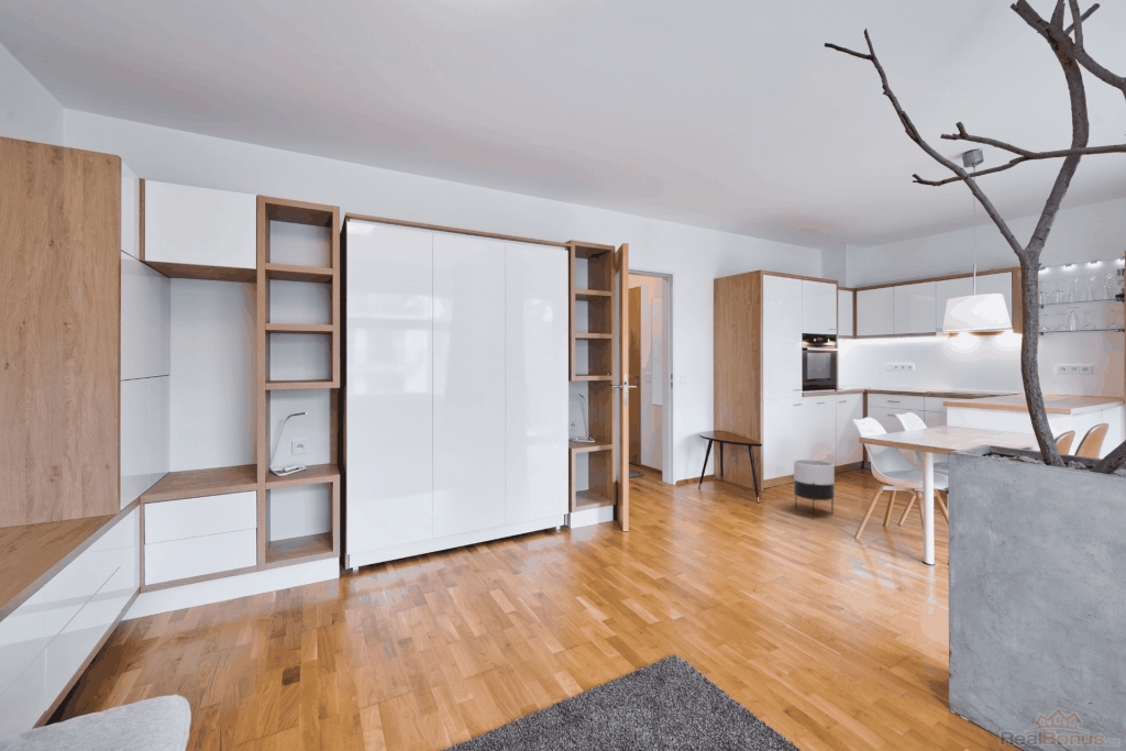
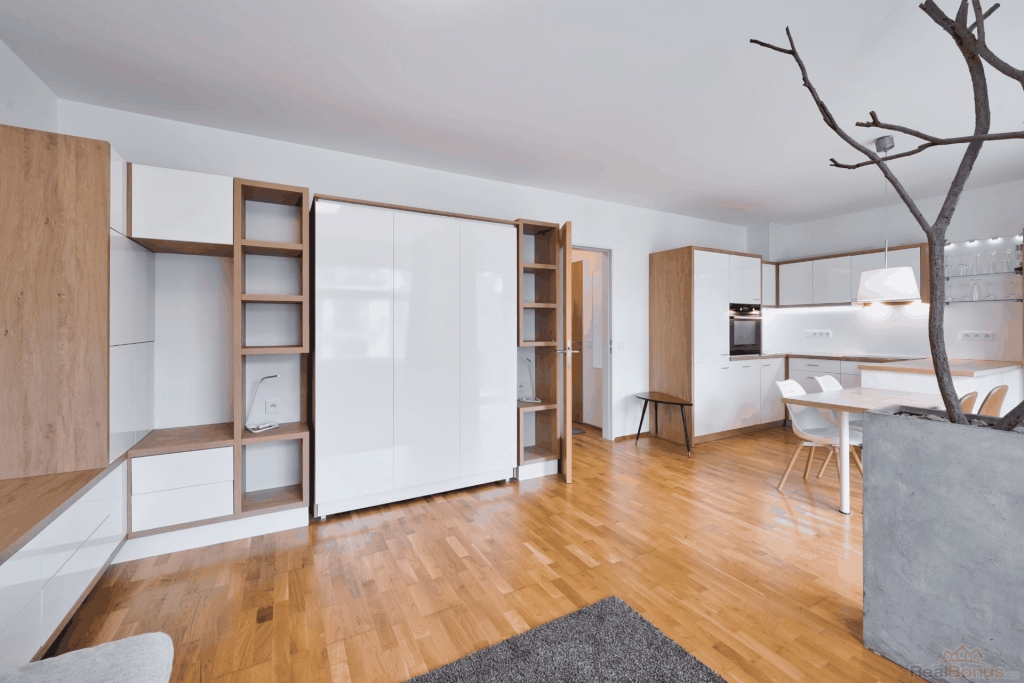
- planter [793,459,836,520]
